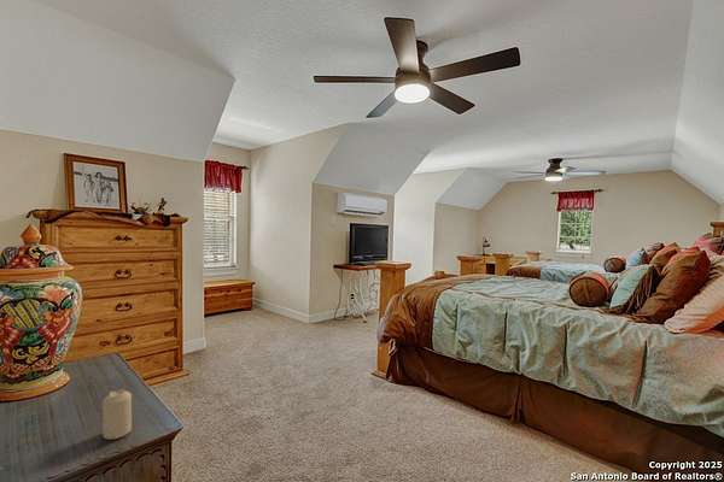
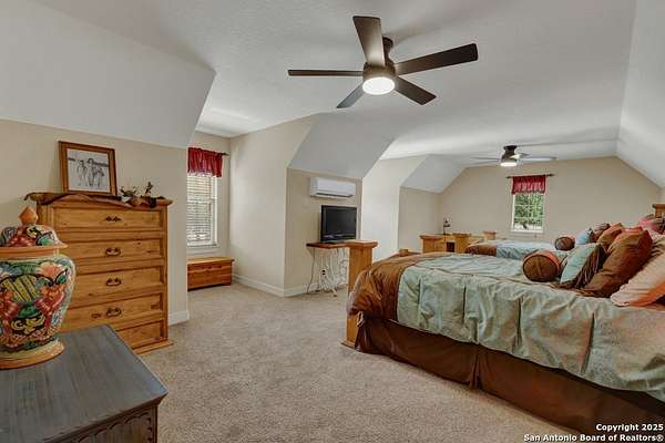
- candle [101,388,133,441]
